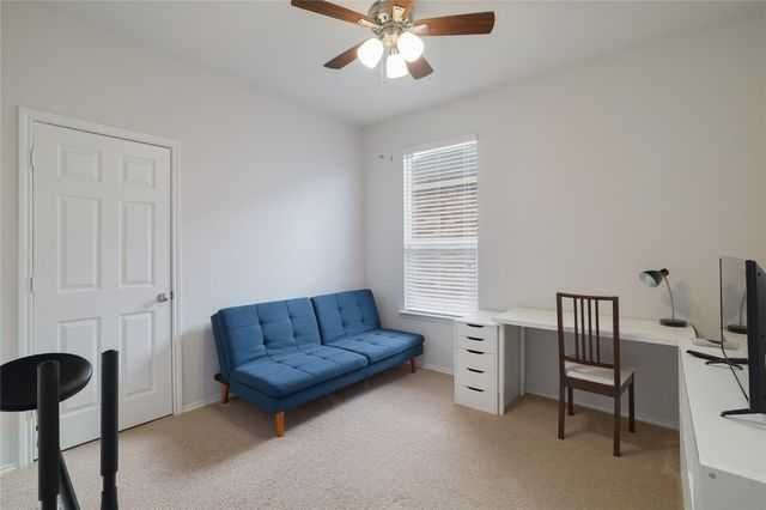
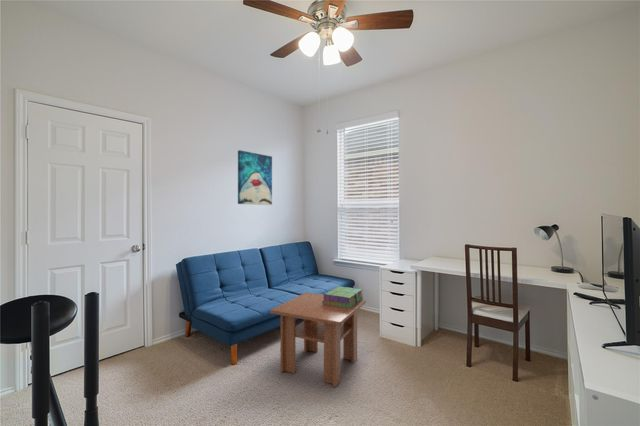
+ coffee table [269,291,367,388]
+ stack of books [322,286,365,309]
+ wall art [237,149,273,206]
